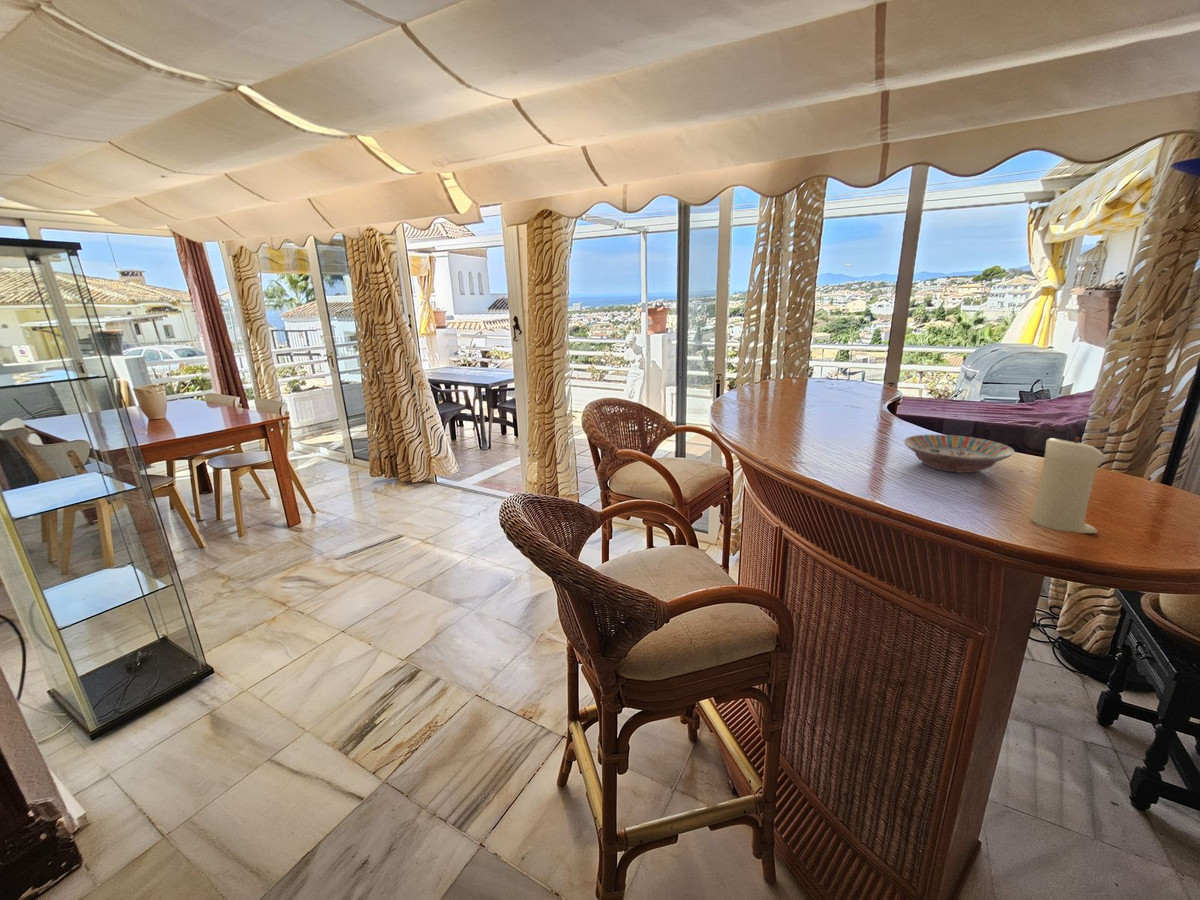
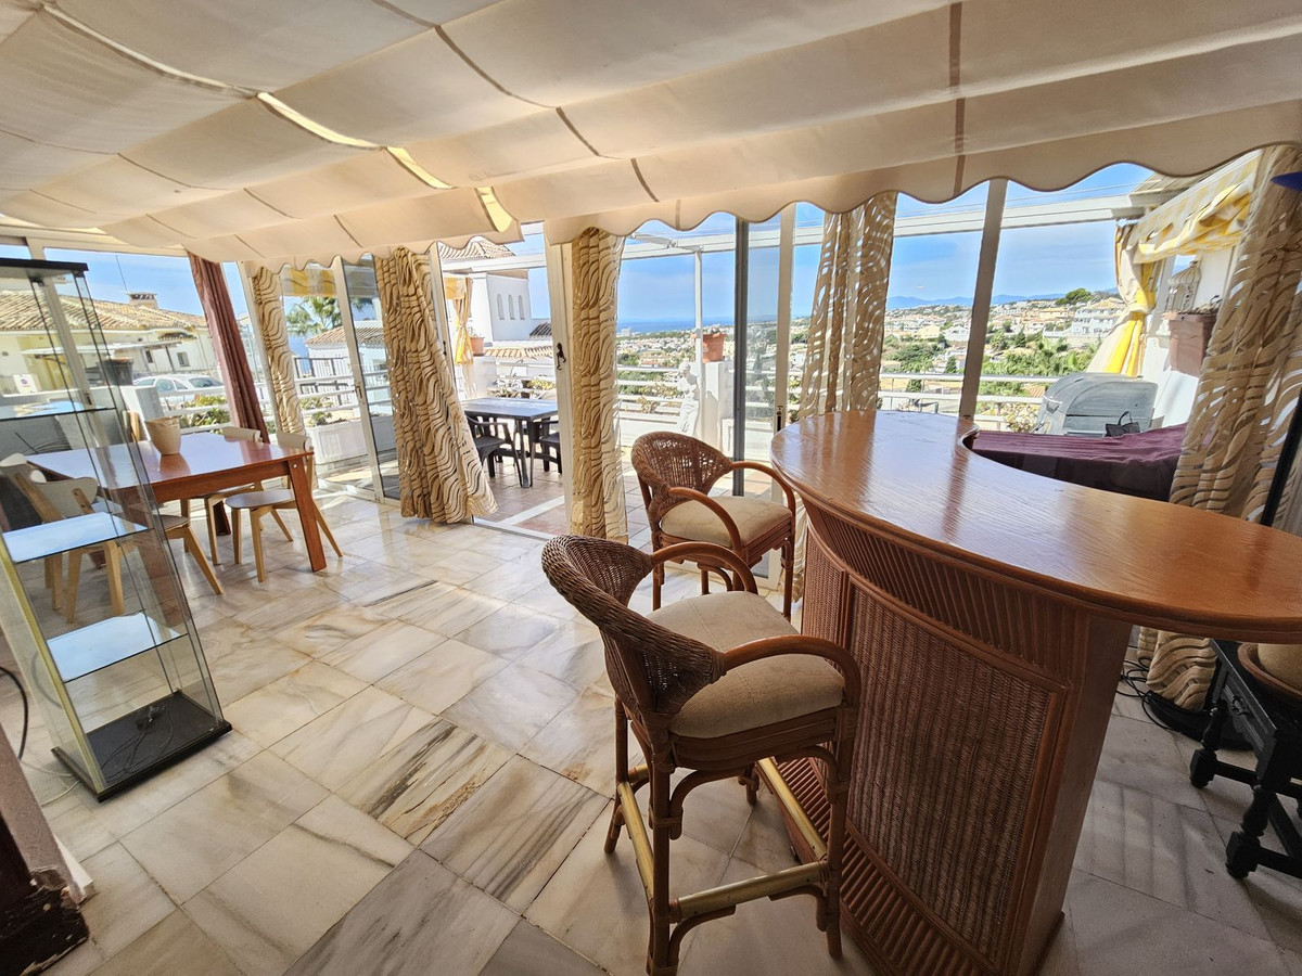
- candle [1030,436,1107,534]
- bowl [902,434,1016,474]
